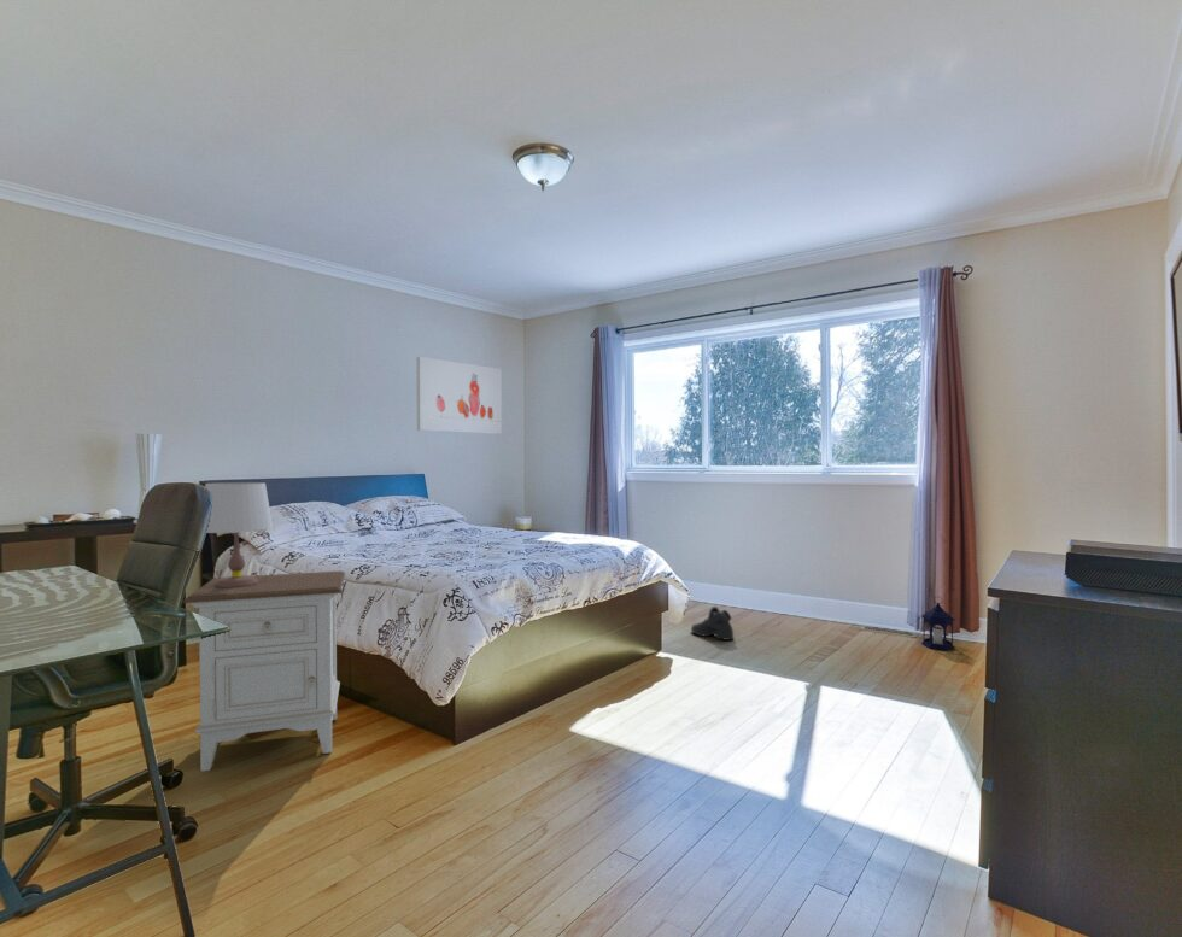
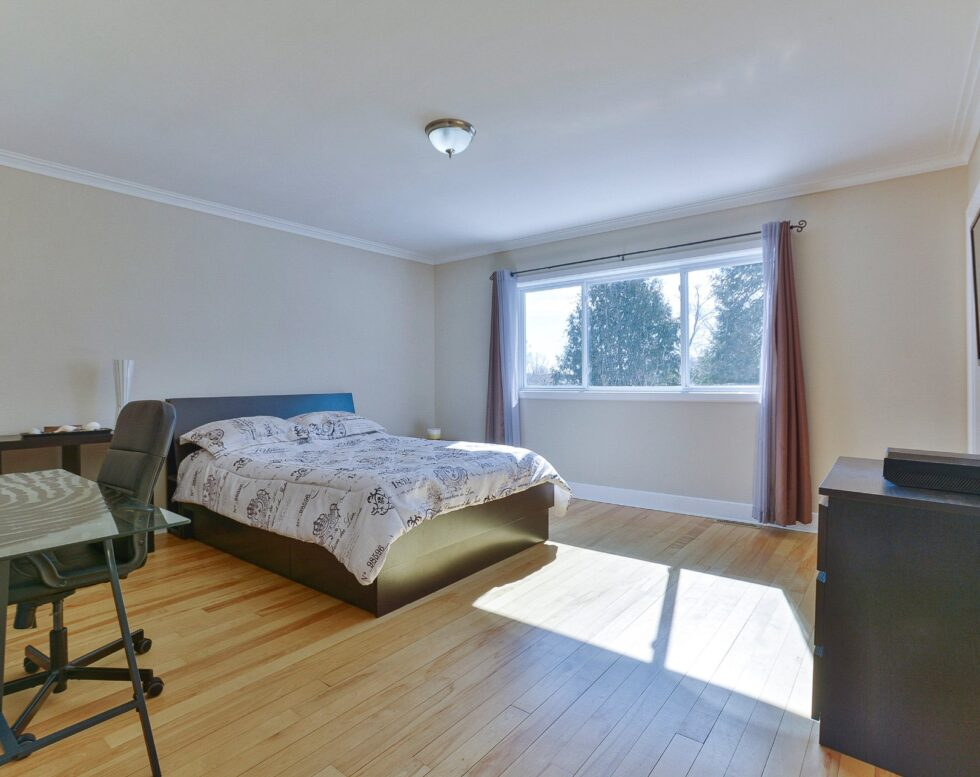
- lantern [920,596,955,651]
- nightstand [182,569,346,773]
- wall art [416,356,503,435]
- table lamp [204,481,274,587]
- shoe [690,605,735,642]
